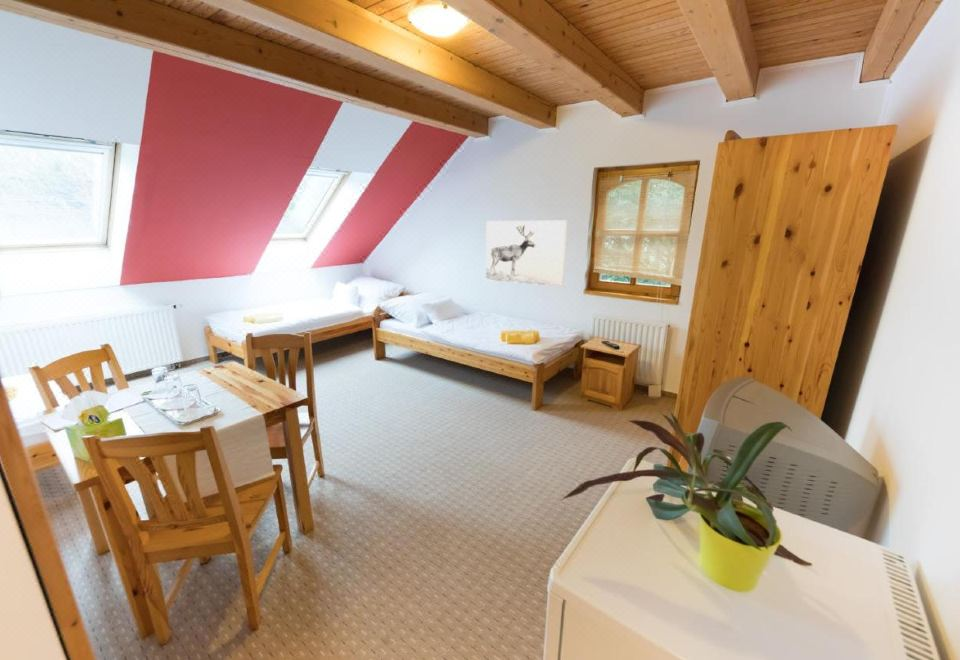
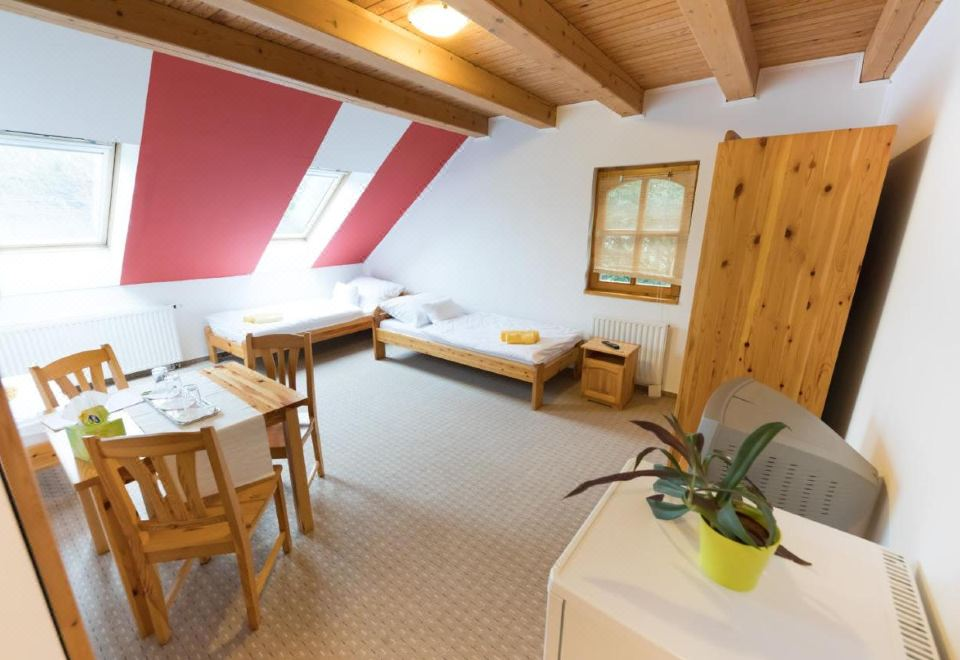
- wall art [485,220,568,288]
